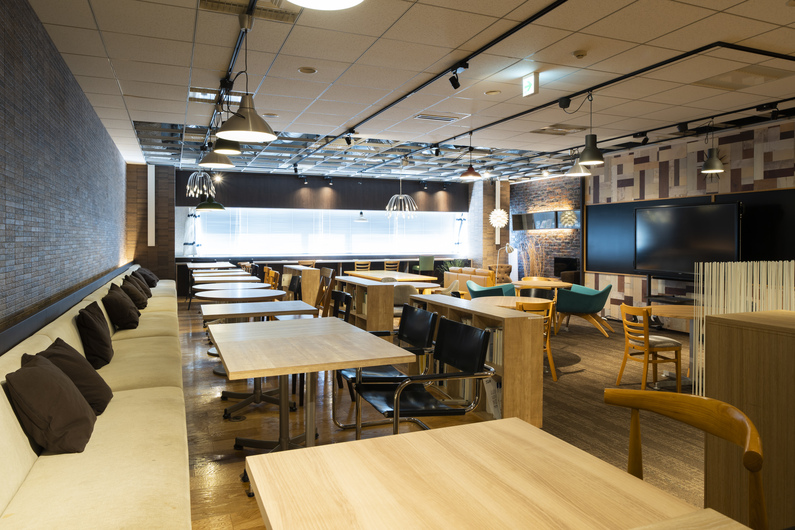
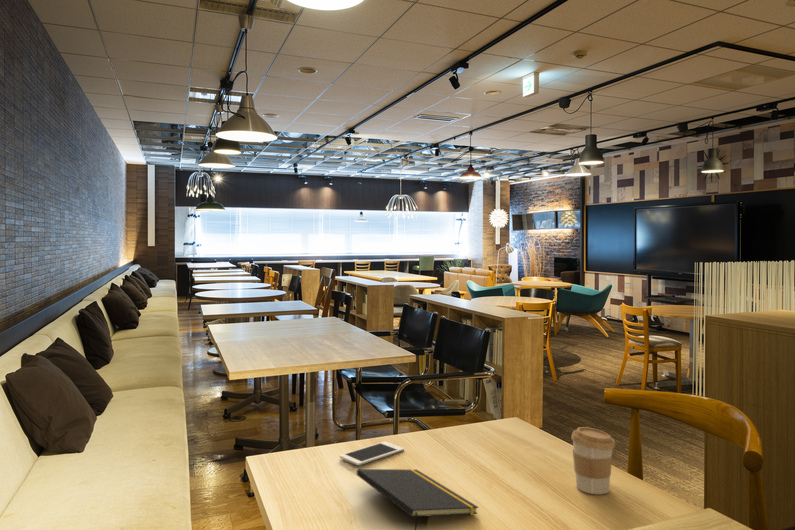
+ cell phone [339,441,405,466]
+ notepad [356,468,480,530]
+ coffee cup [570,426,616,495]
